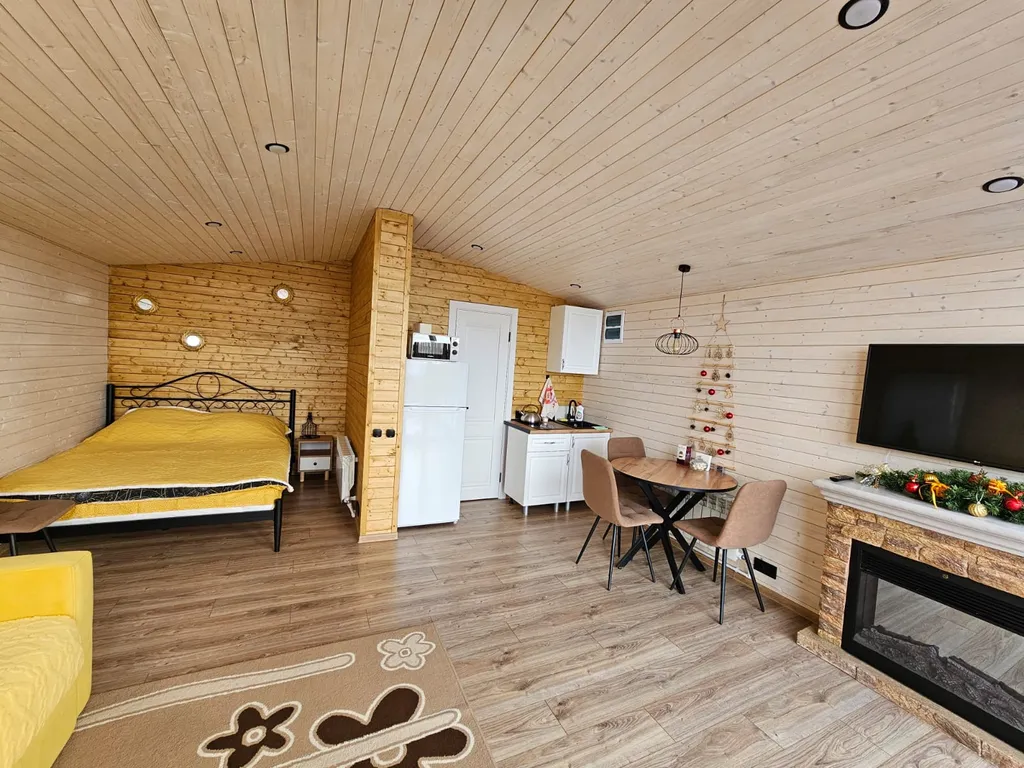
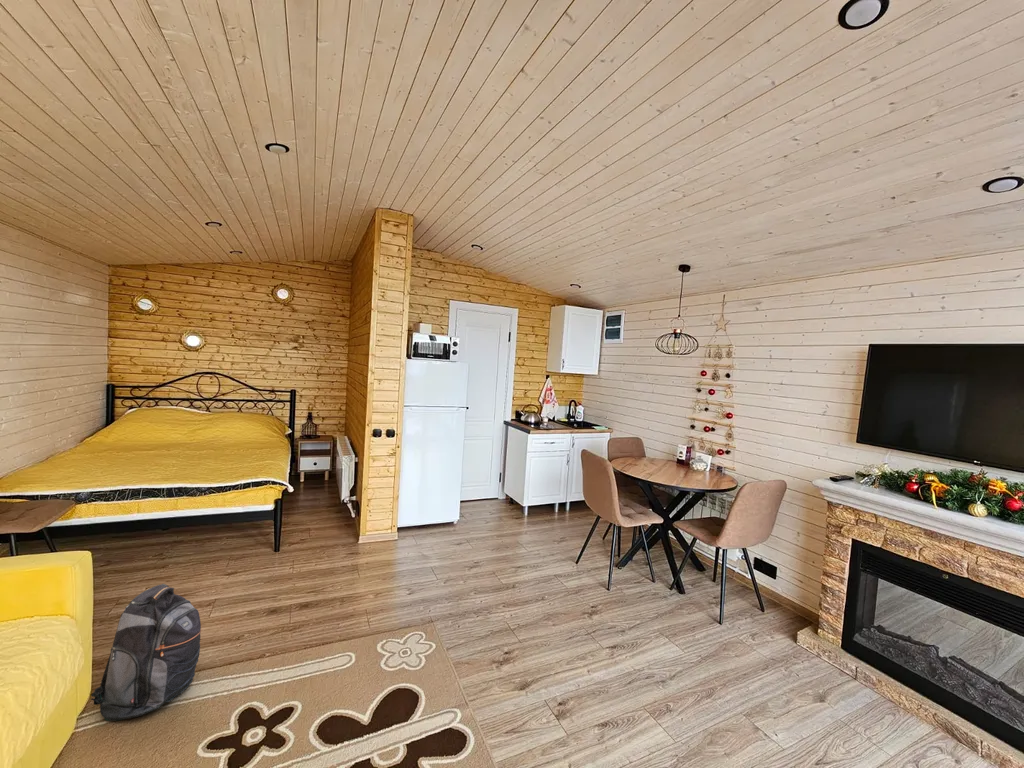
+ backpack [90,583,202,722]
